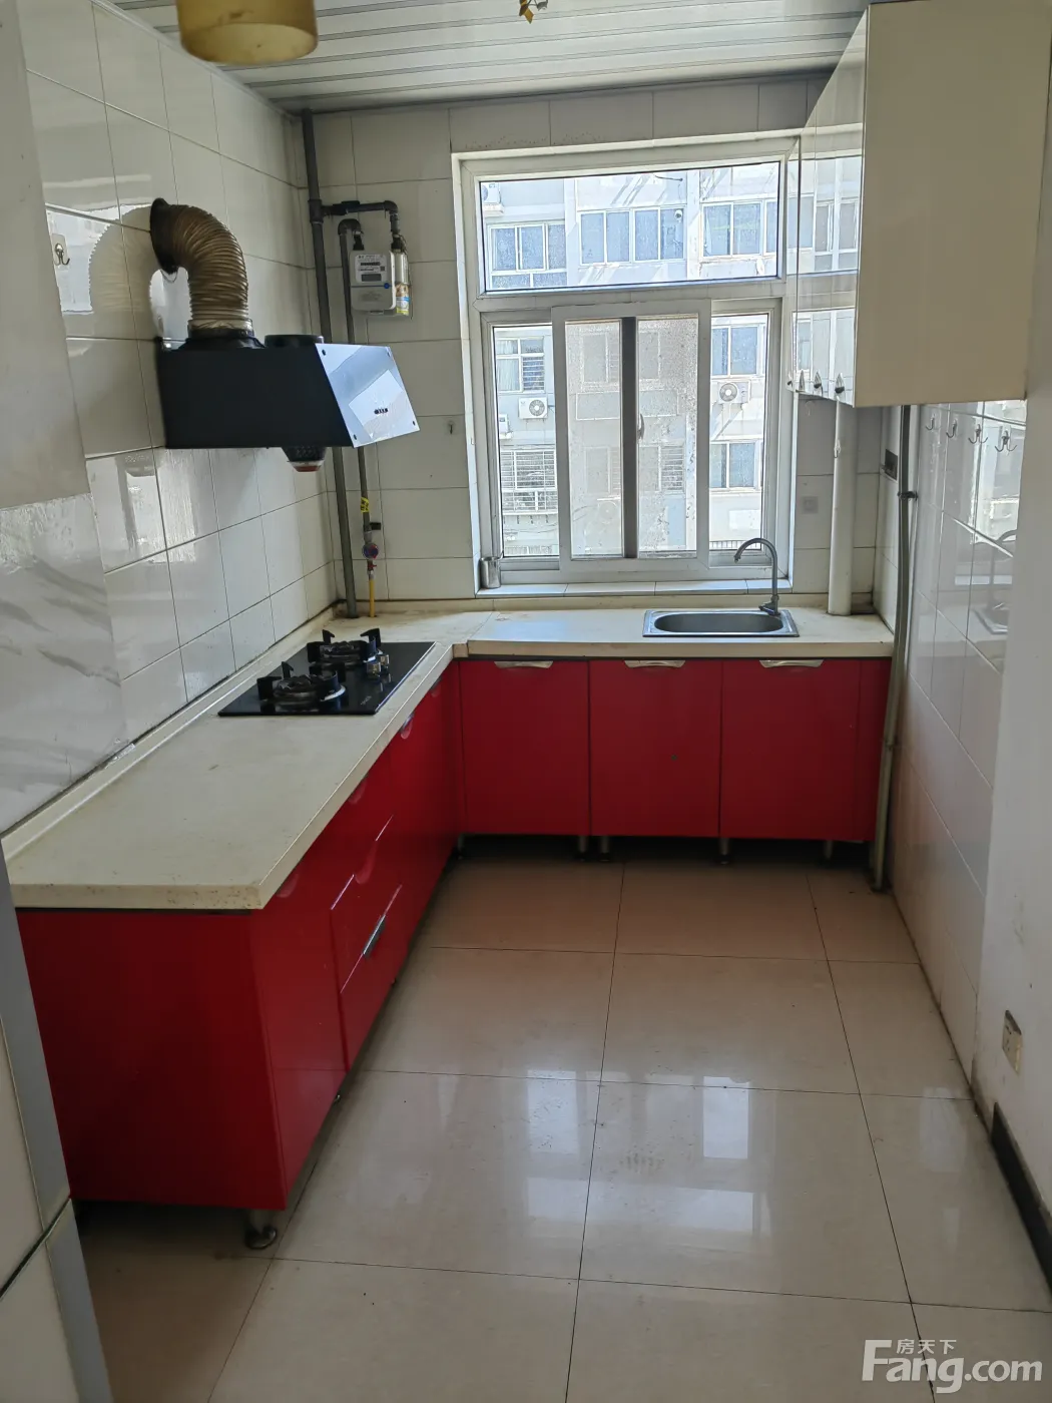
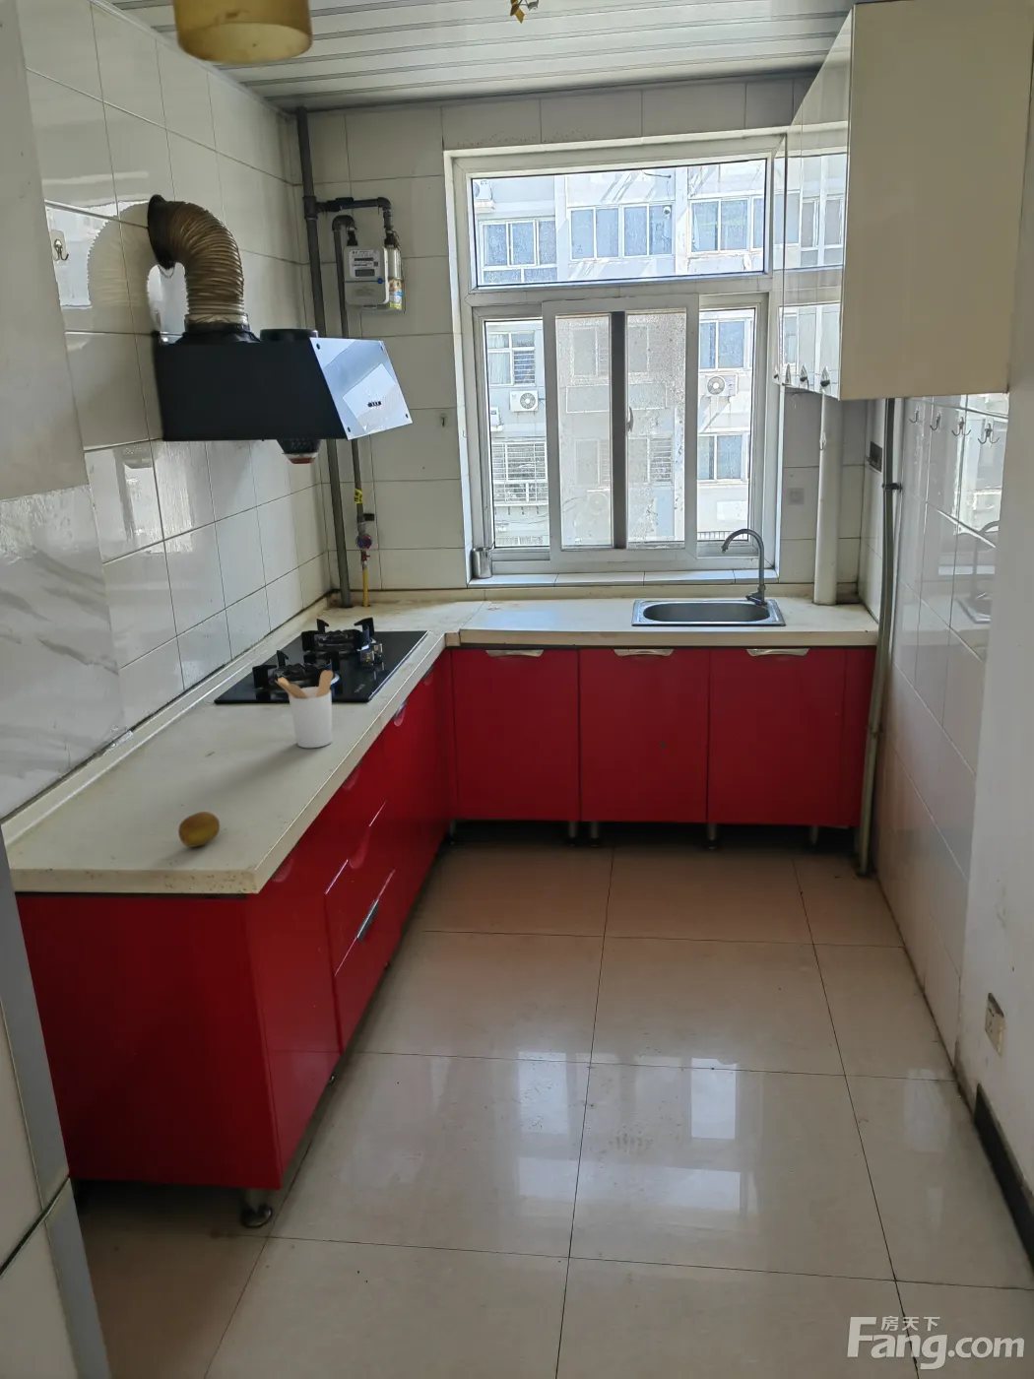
+ fruit [177,811,220,848]
+ utensil holder [274,670,333,748]
